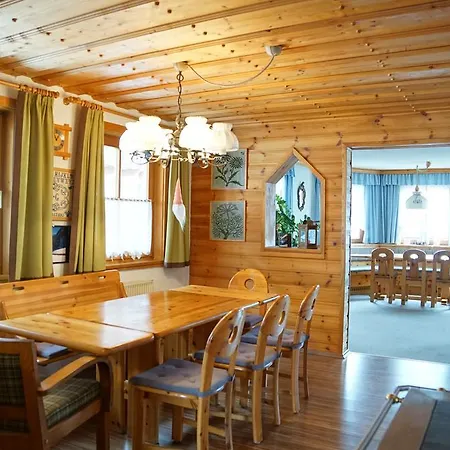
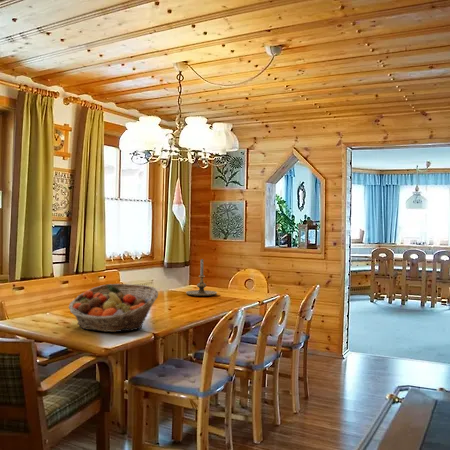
+ candle holder [185,258,218,297]
+ fruit basket [67,283,159,333]
